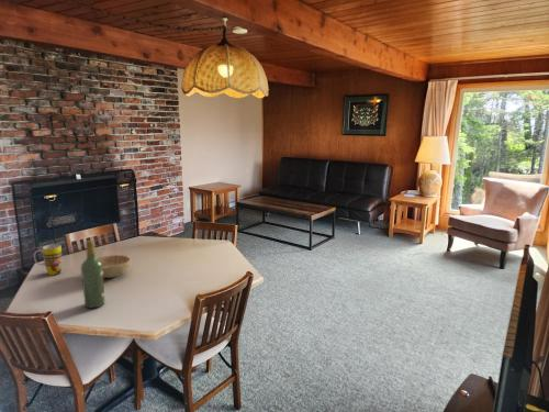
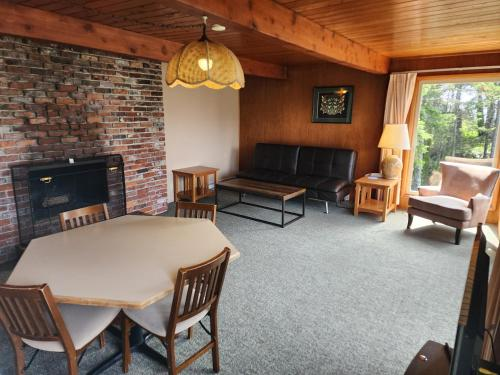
- decorative bowl [97,254,132,279]
- mug [33,243,63,276]
- wine bottle [80,240,105,309]
